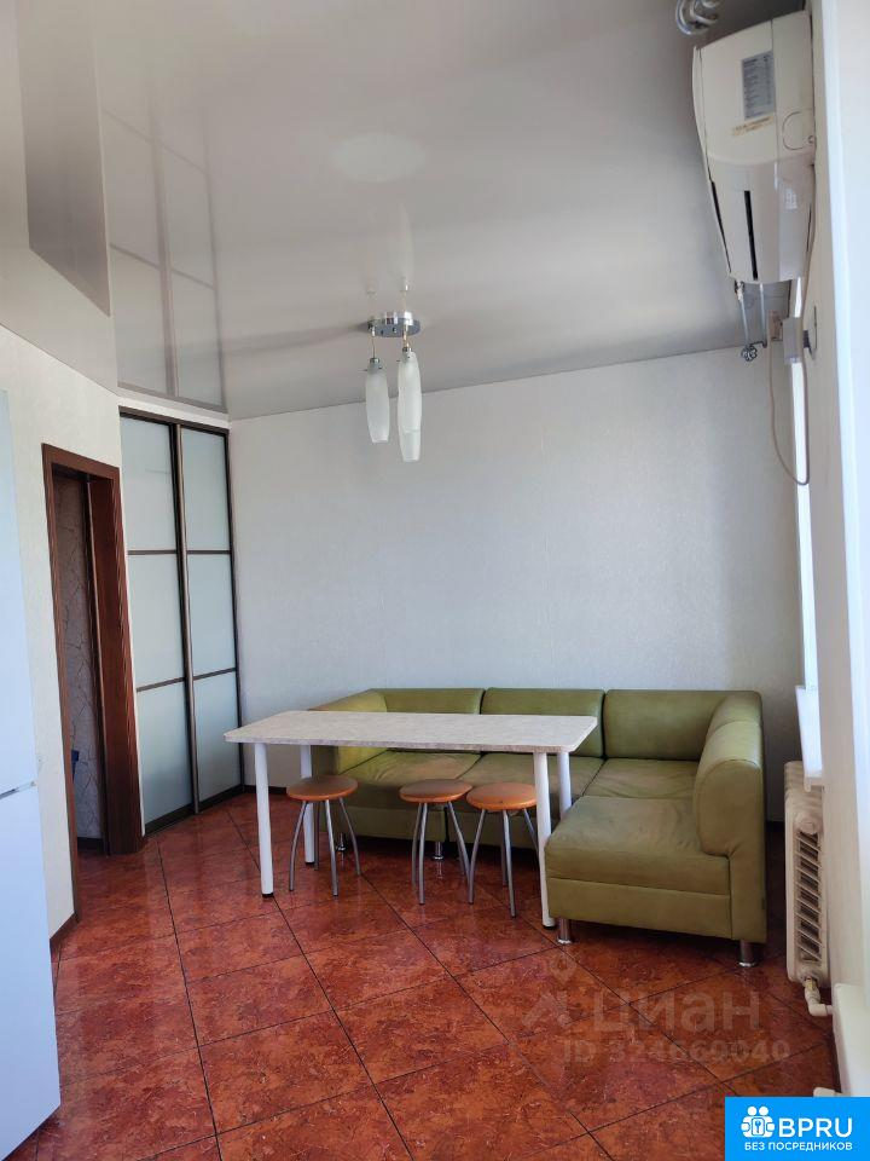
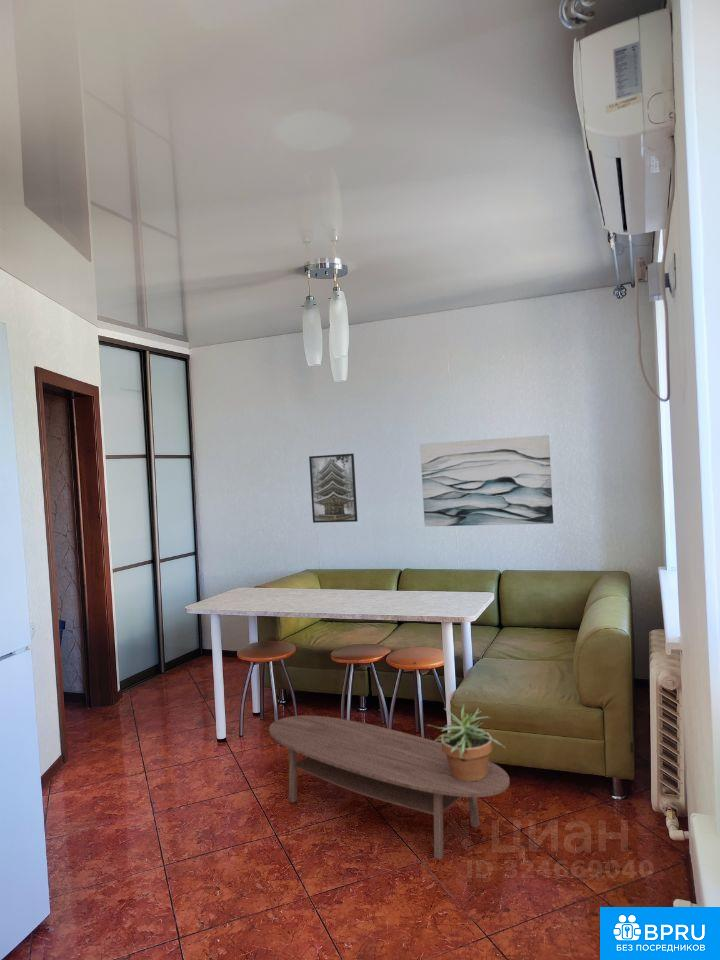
+ potted plant [426,703,508,782]
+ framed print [308,453,359,524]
+ coffee table [268,715,511,860]
+ wall art [419,434,554,527]
